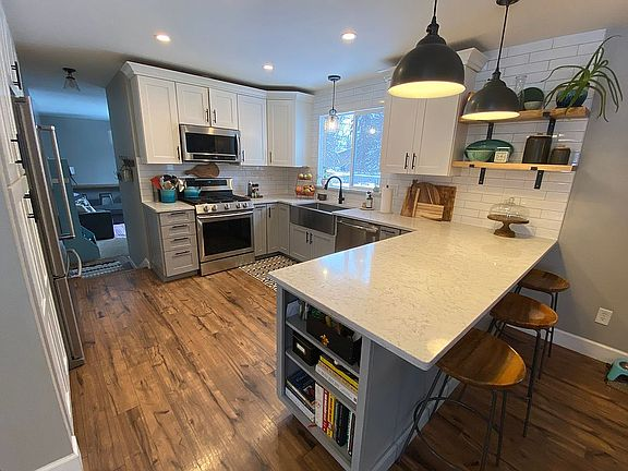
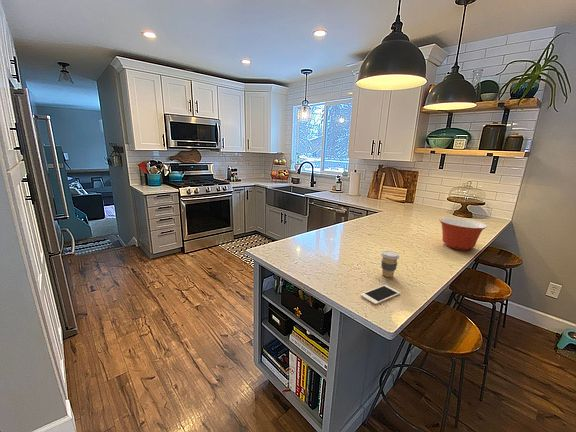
+ coffee cup [380,250,400,278]
+ mixing bowl [438,216,488,251]
+ cell phone [360,284,401,305]
